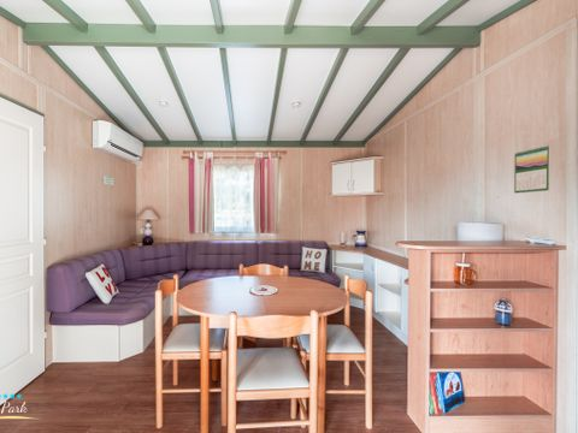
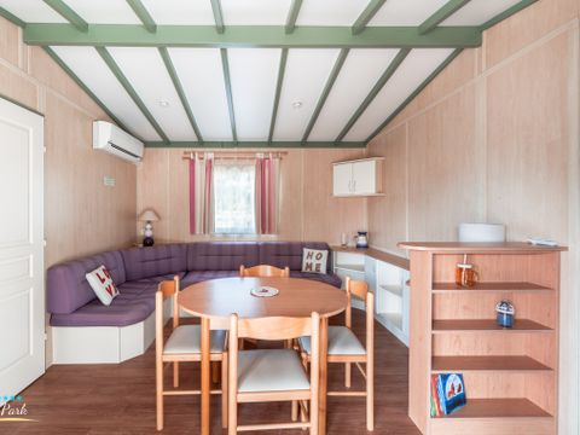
- calendar [513,143,552,195]
